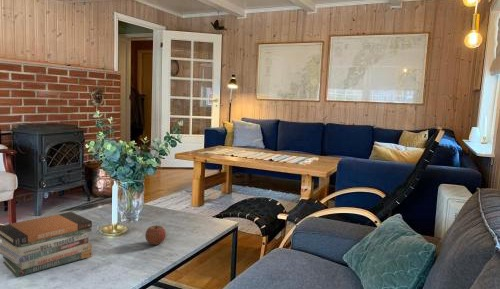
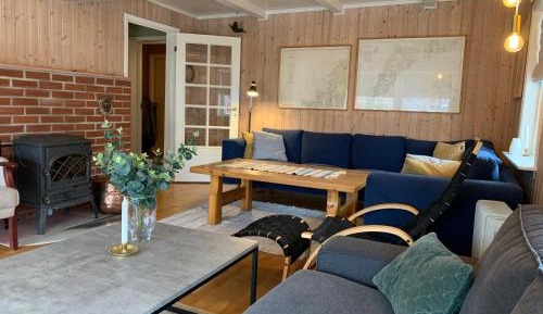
- book stack [0,211,93,278]
- apple [144,224,167,246]
